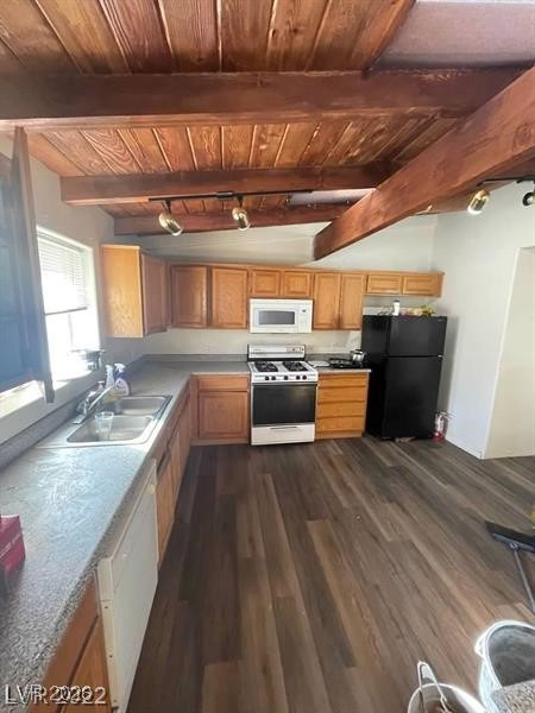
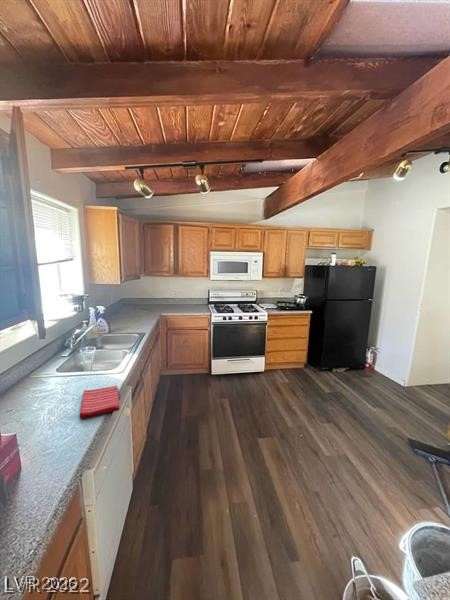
+ dish towel [78,385,121,419]
